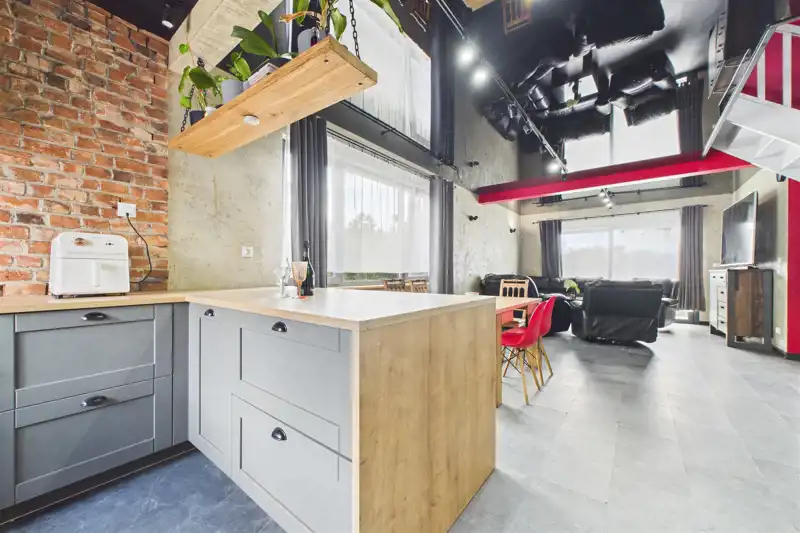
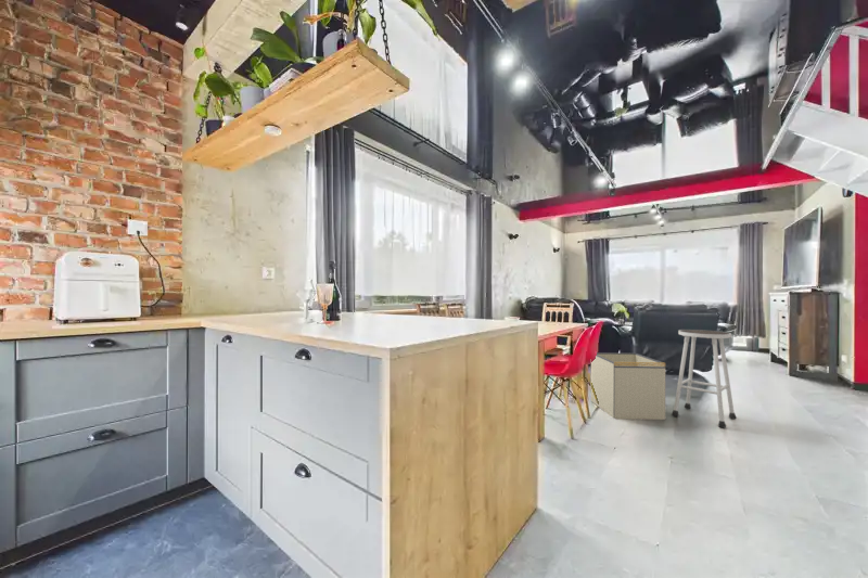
+ storage bin [590,351,666,421]
+ stool [671,329,738,429]
